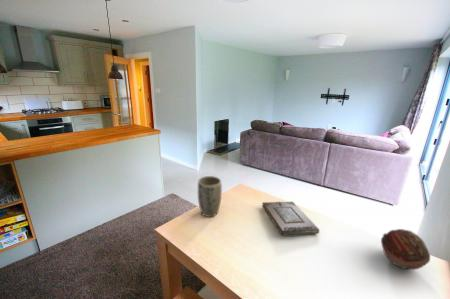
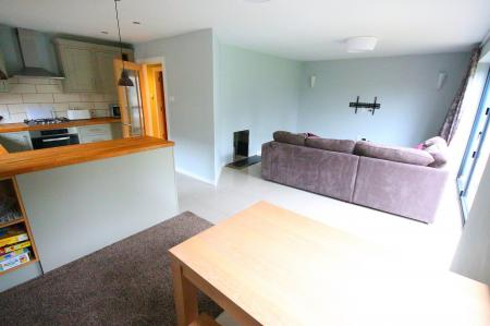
- book [261,201,320,236]
- plant pot [197,175,223,218]
- decorative ball [380,228,431,271]
